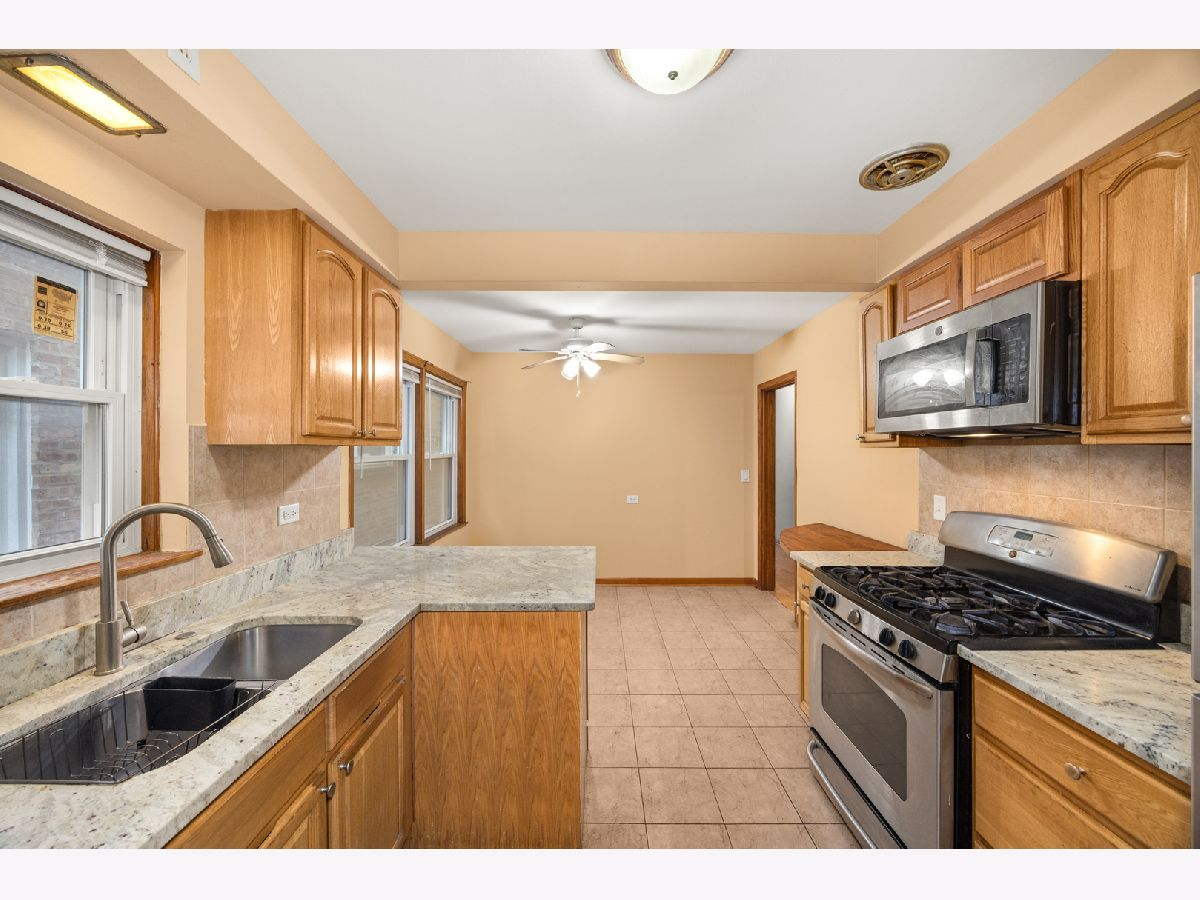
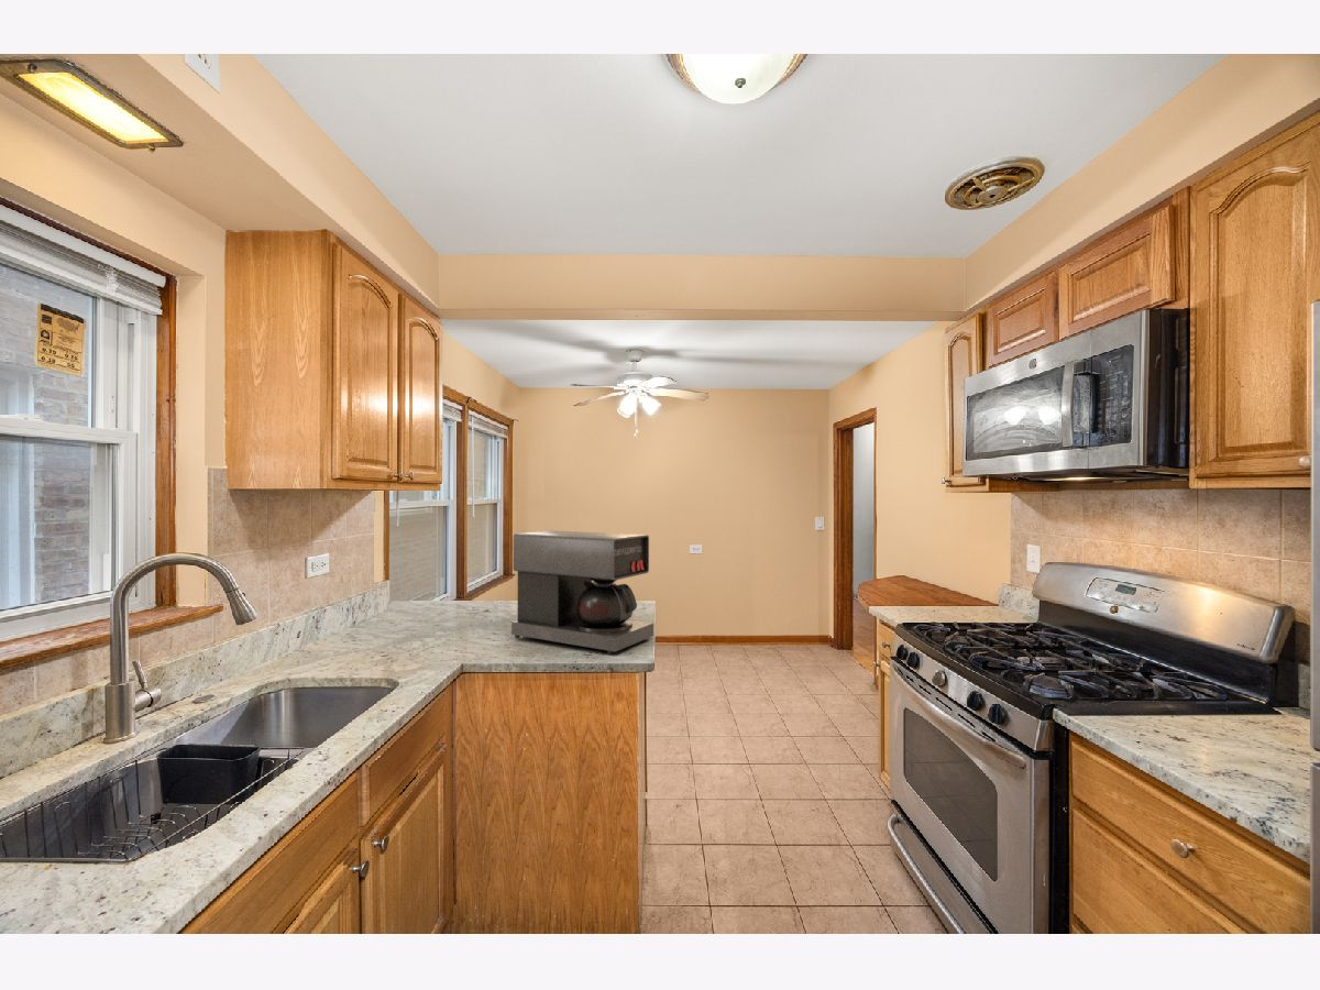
+ coffee maker [510,529,654,656]
